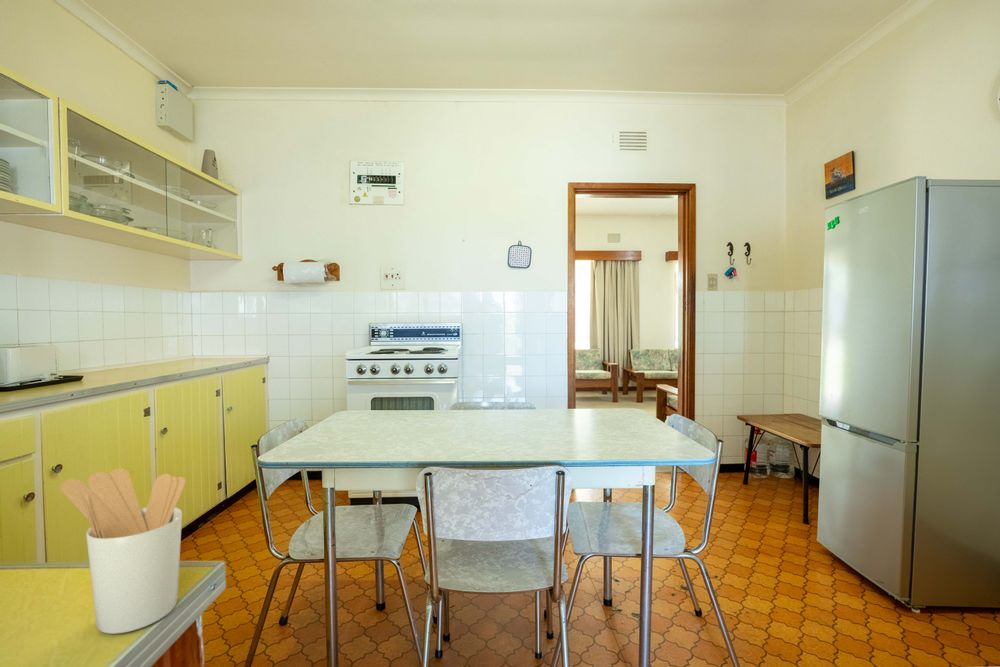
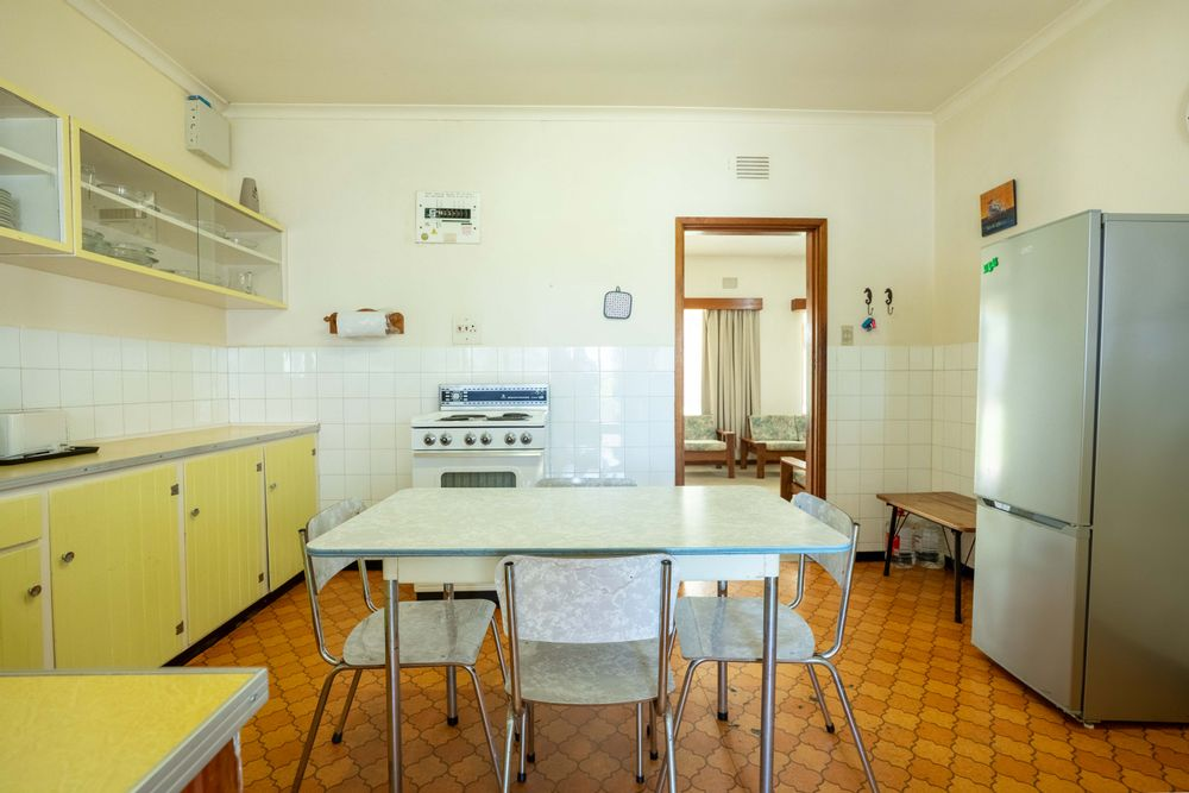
- utensil holder [60,467,187,635]
